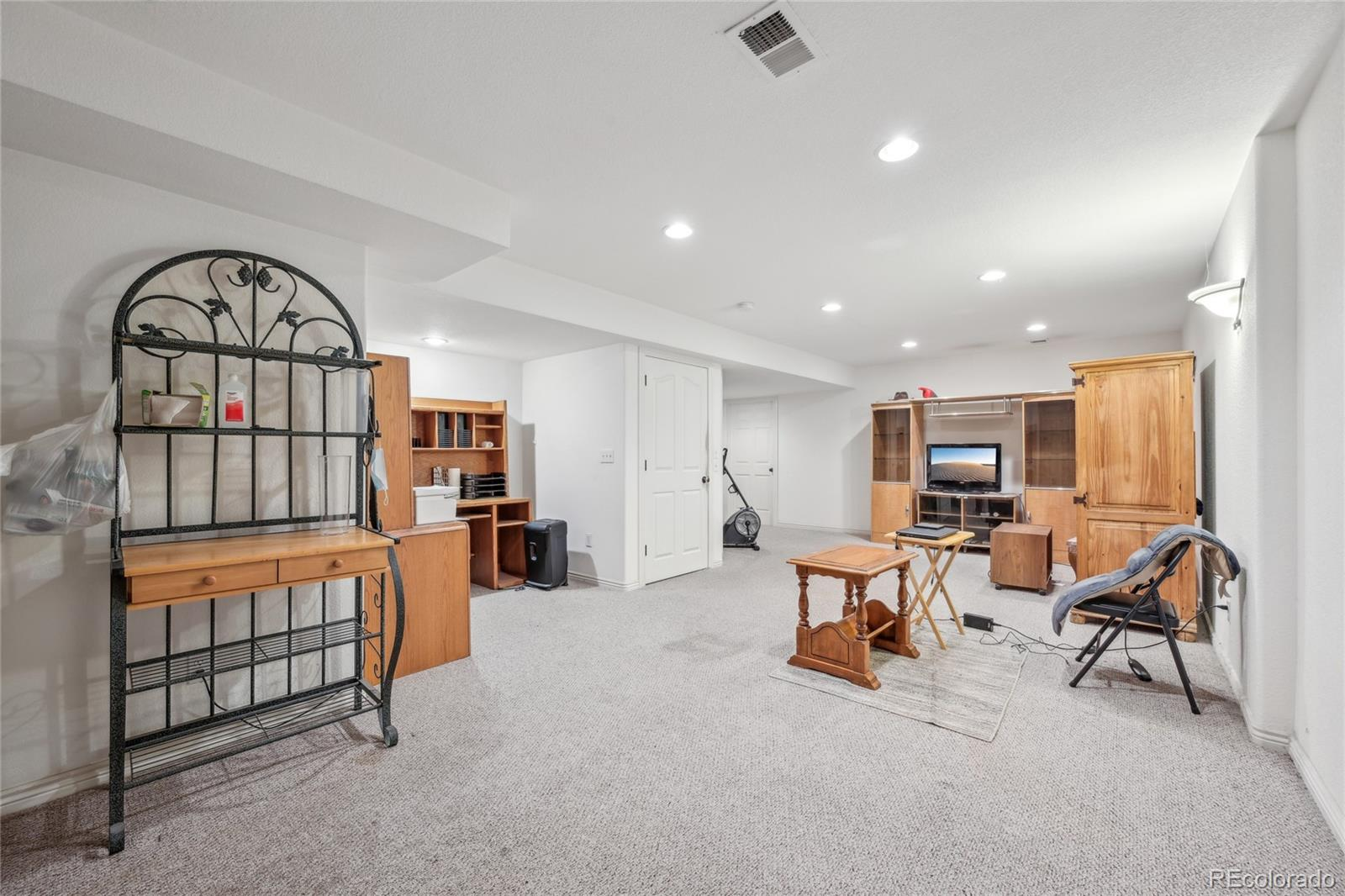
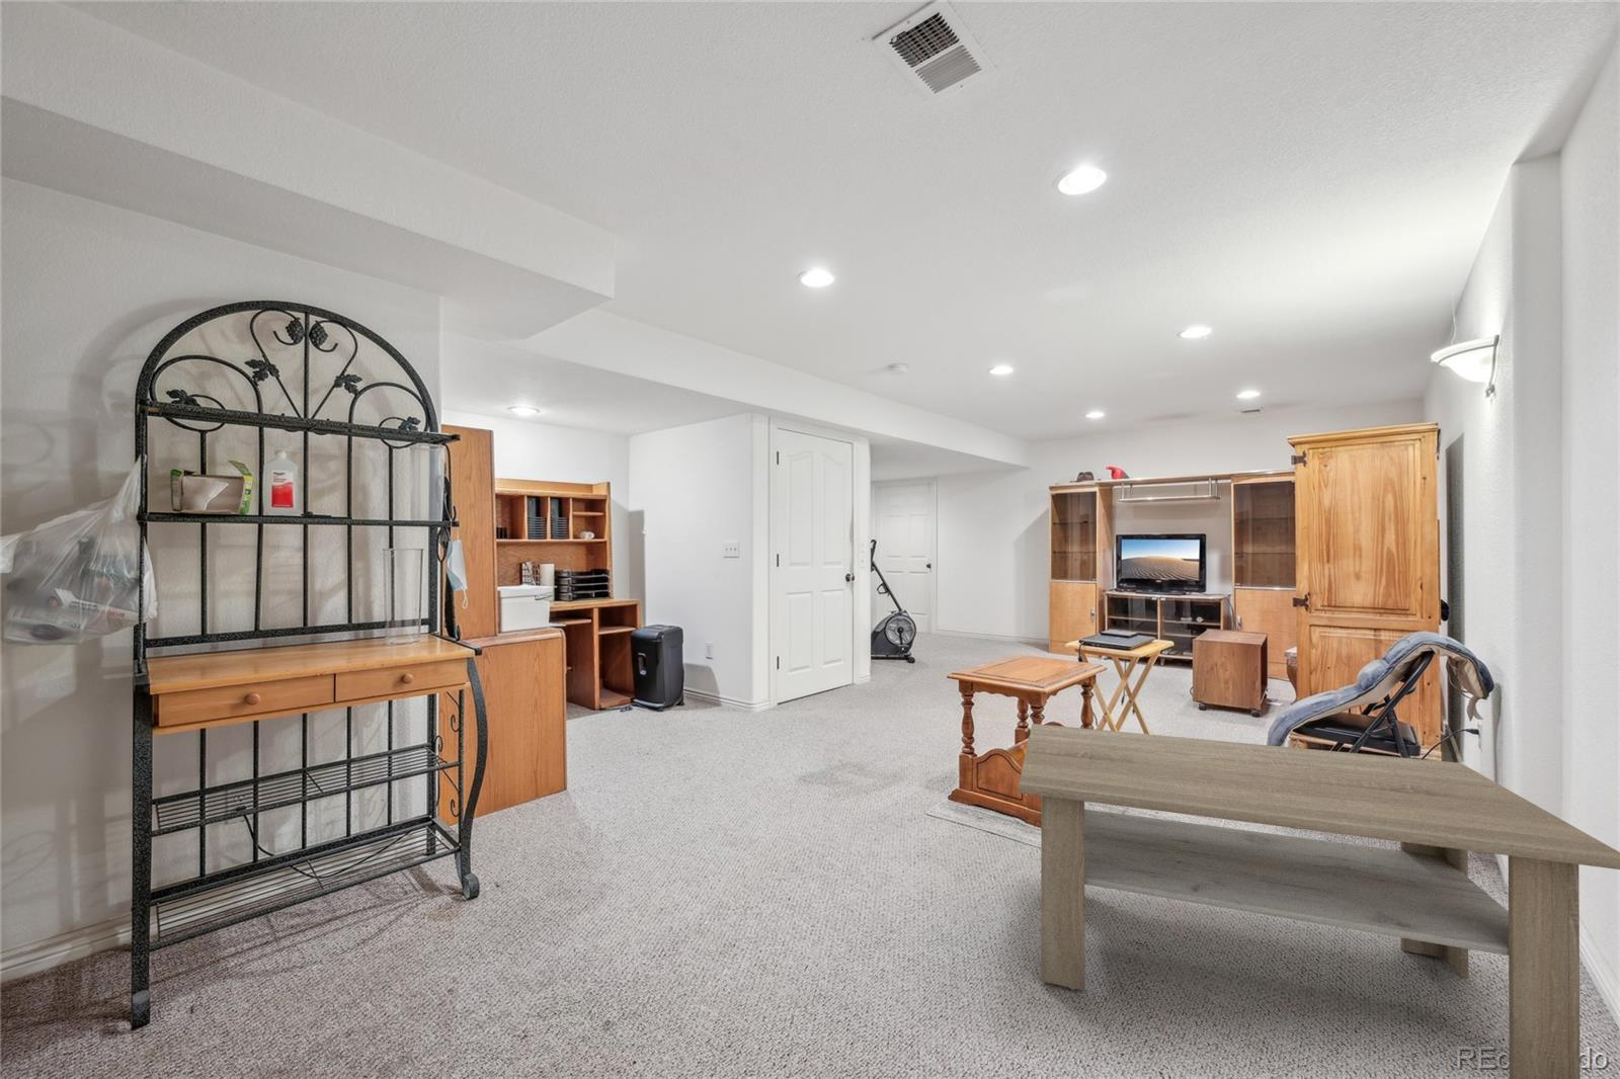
+ coffee table [1018,723,1620,1079]
